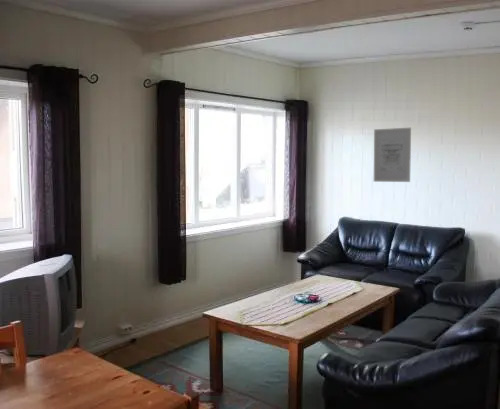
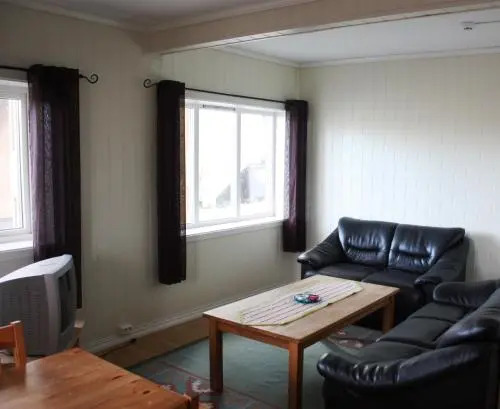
- wall art [373,127,412,183]
